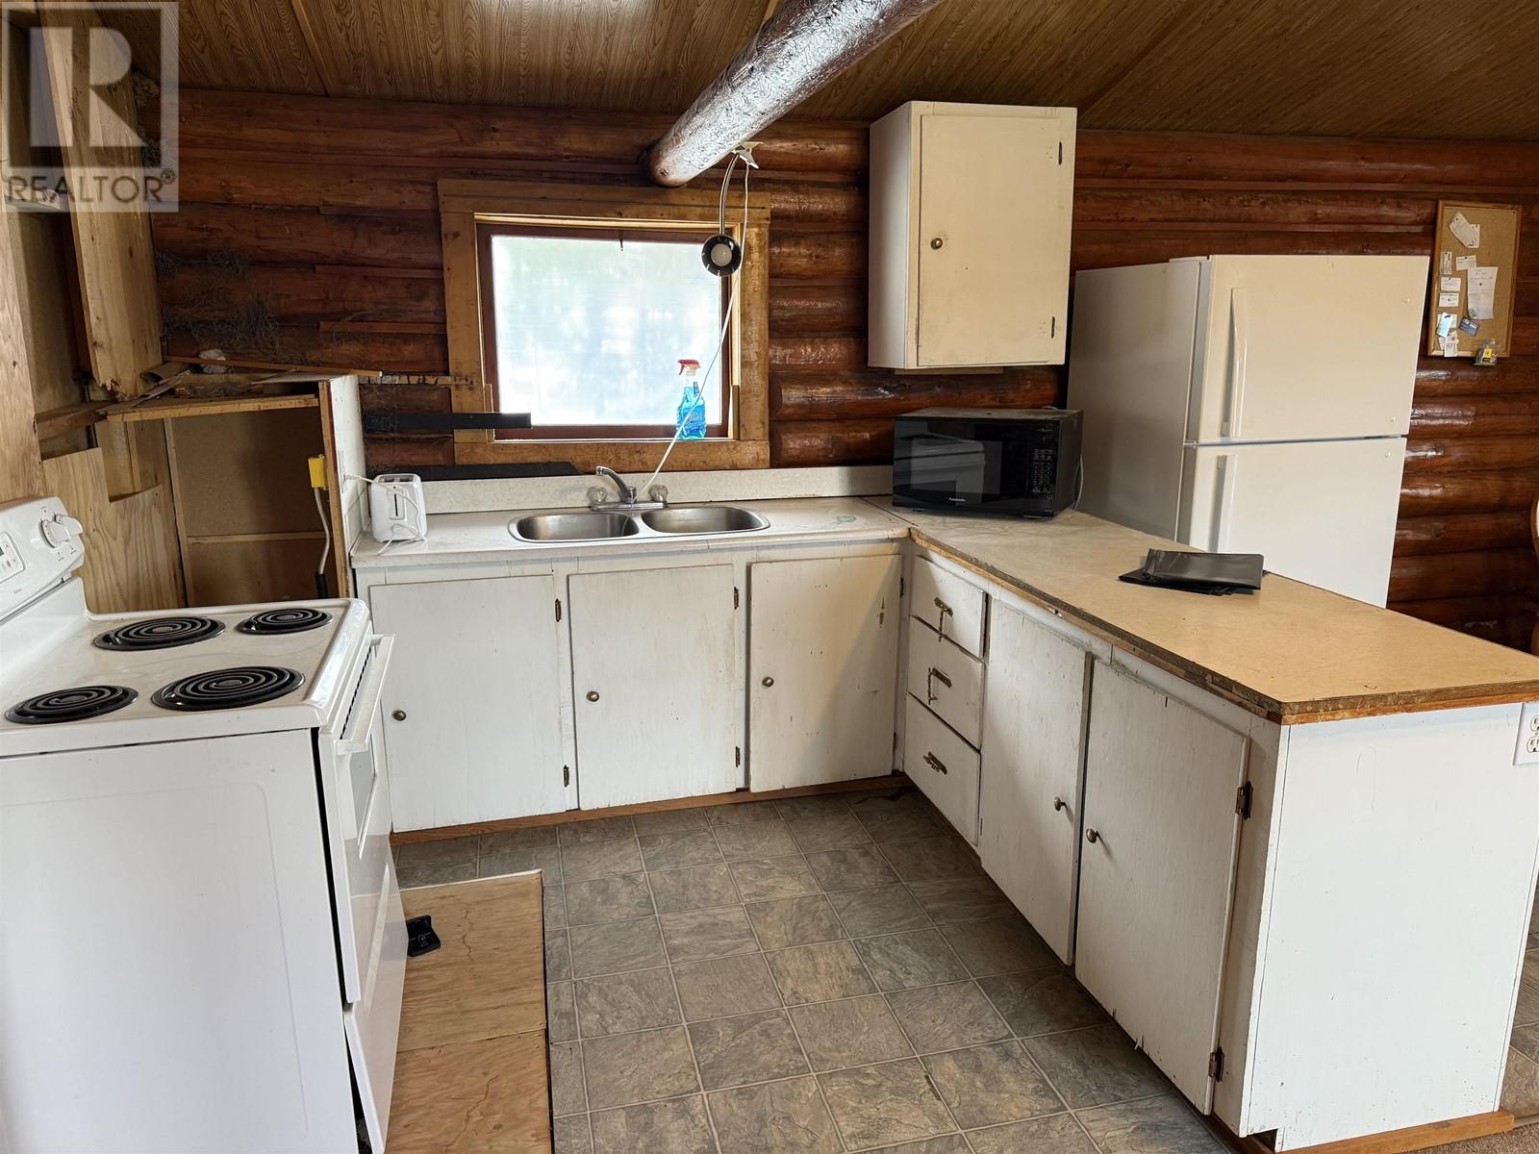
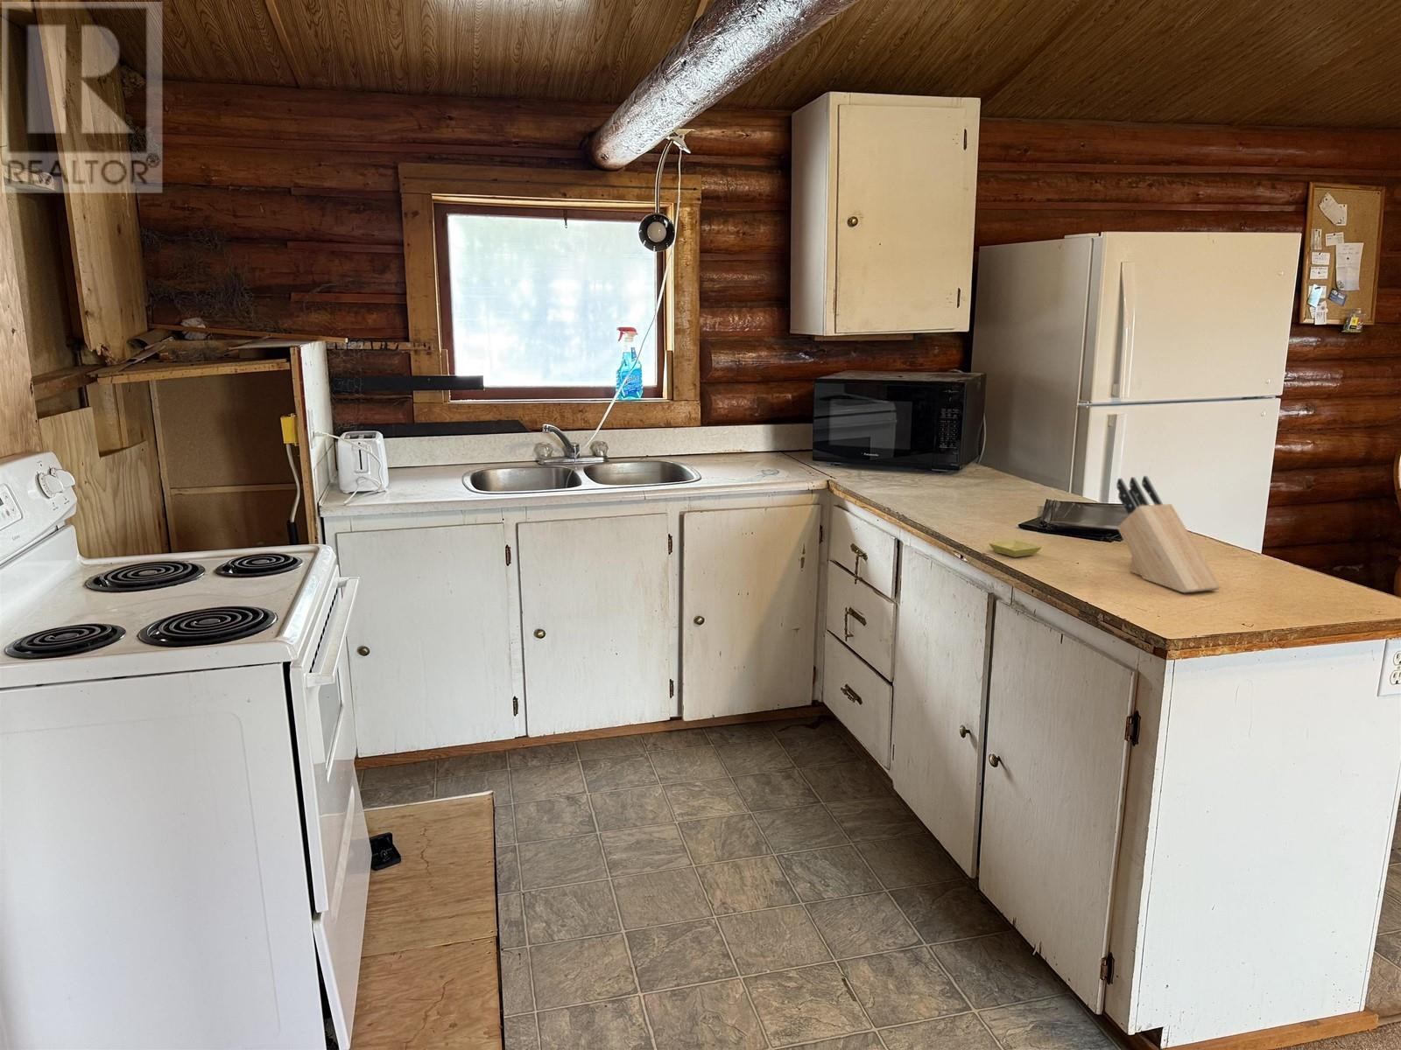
+ knife block [1115,475,1221,593]
+ saucer [987,539,1042,558]
